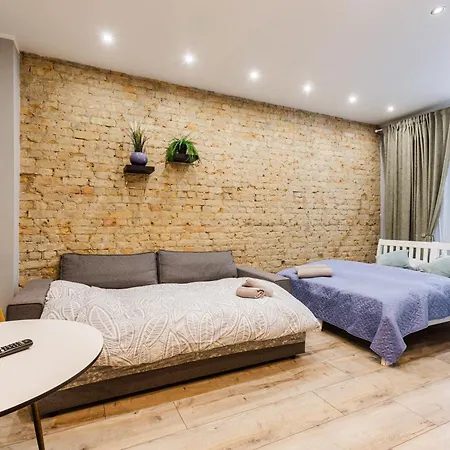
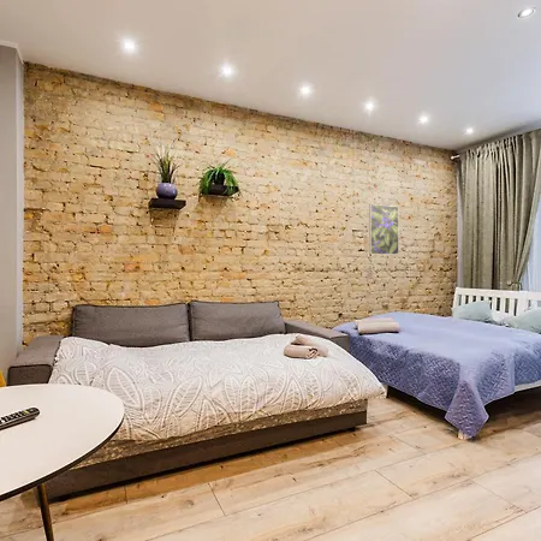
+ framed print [368,203,400,256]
